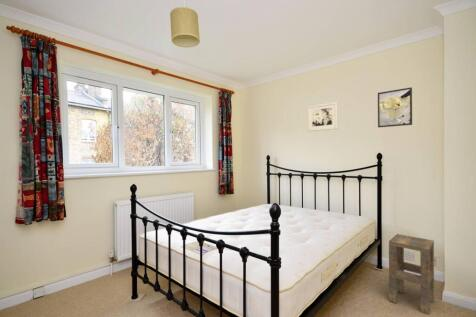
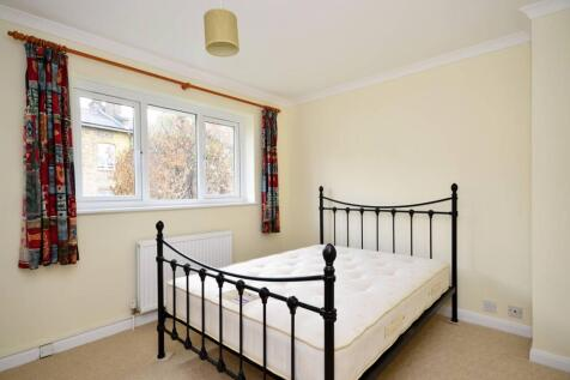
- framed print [377,86,413,128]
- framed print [307,101,338,132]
- side table [388,233,435,316]
